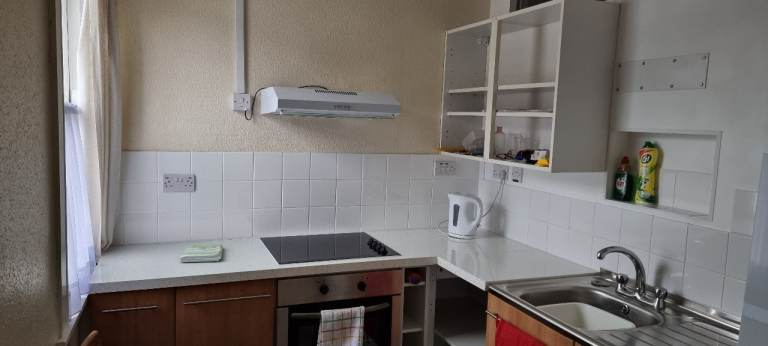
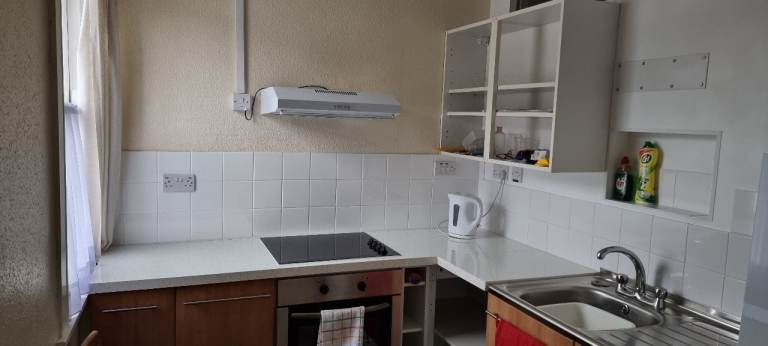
- dish towel [178,243,224,263]
